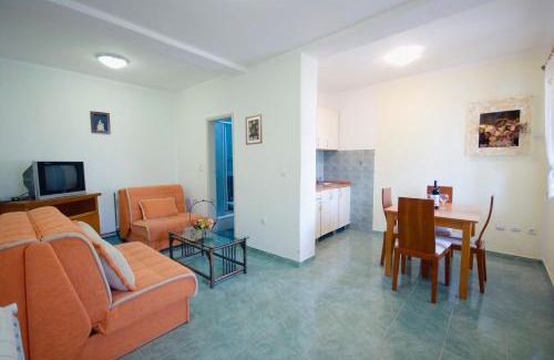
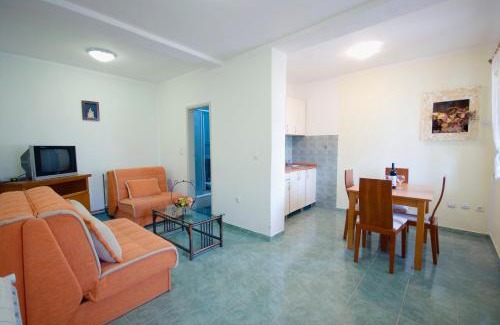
- wall art [244,113,264,146]
